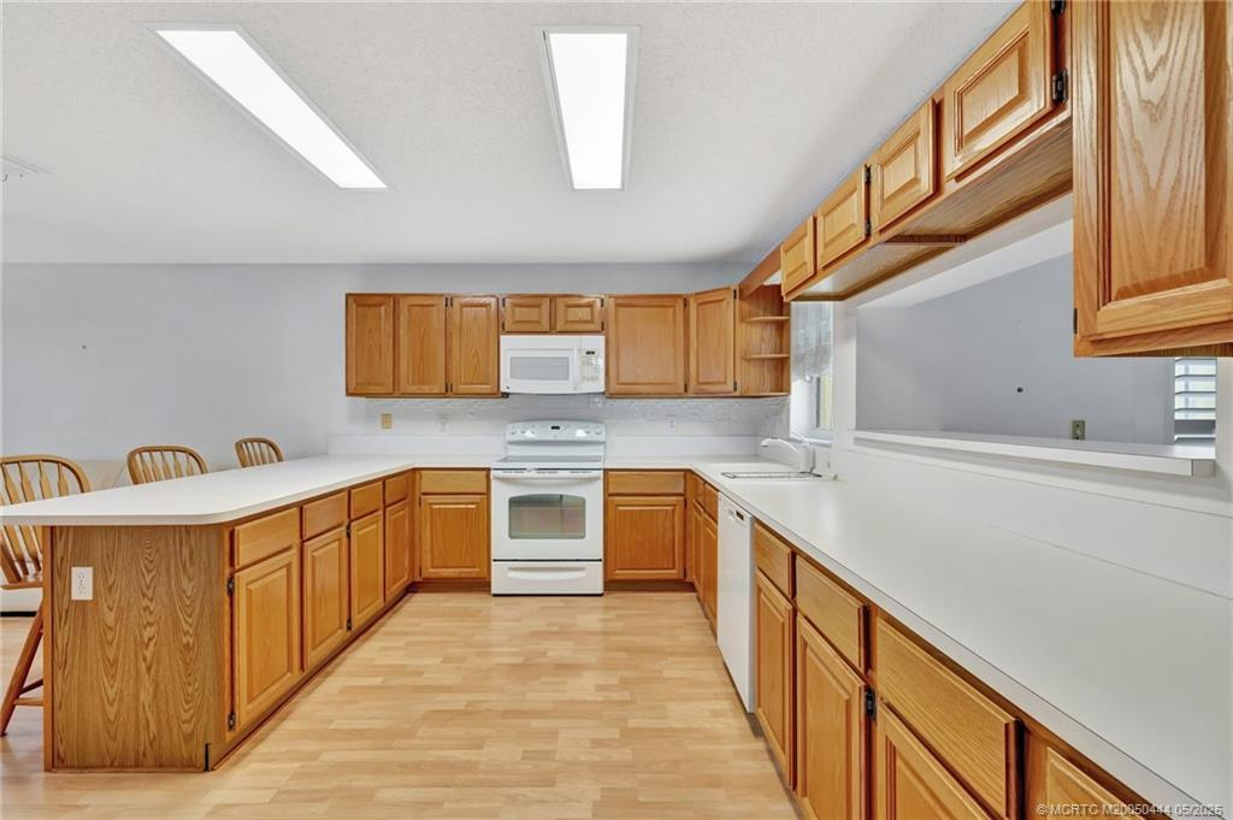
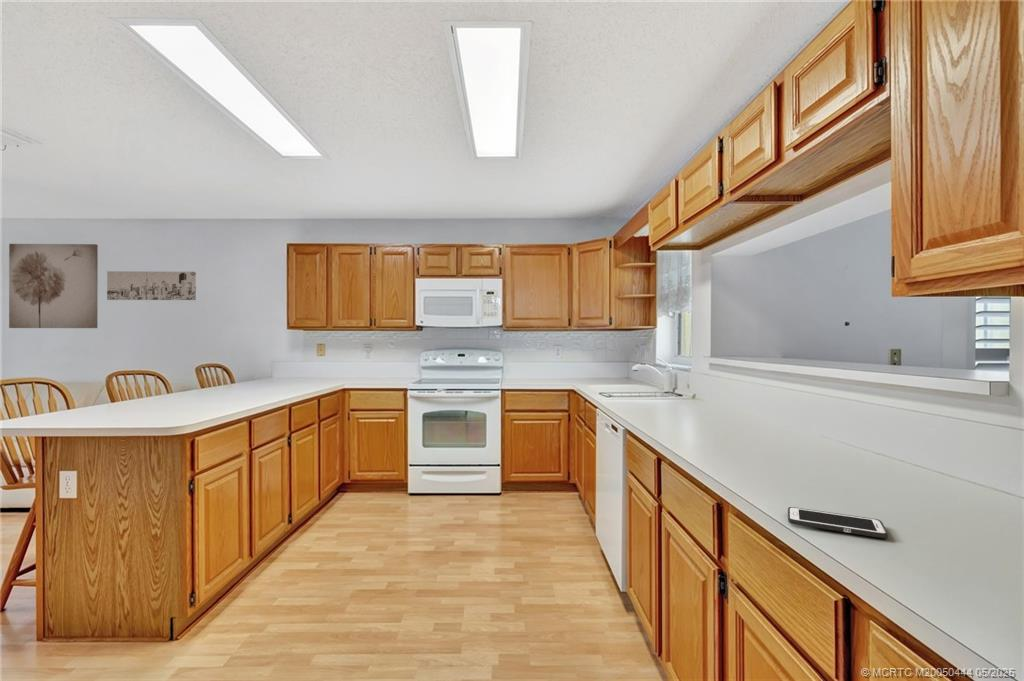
+ wall art [8,243,99,329]
+ cell phone [787,506,889,539]
+ wall art [106,270,197,301]
